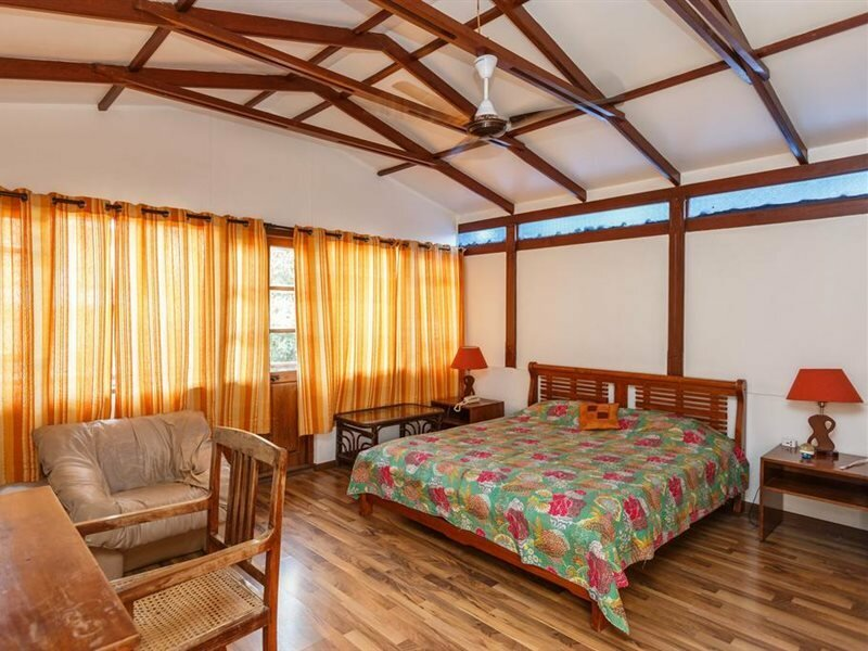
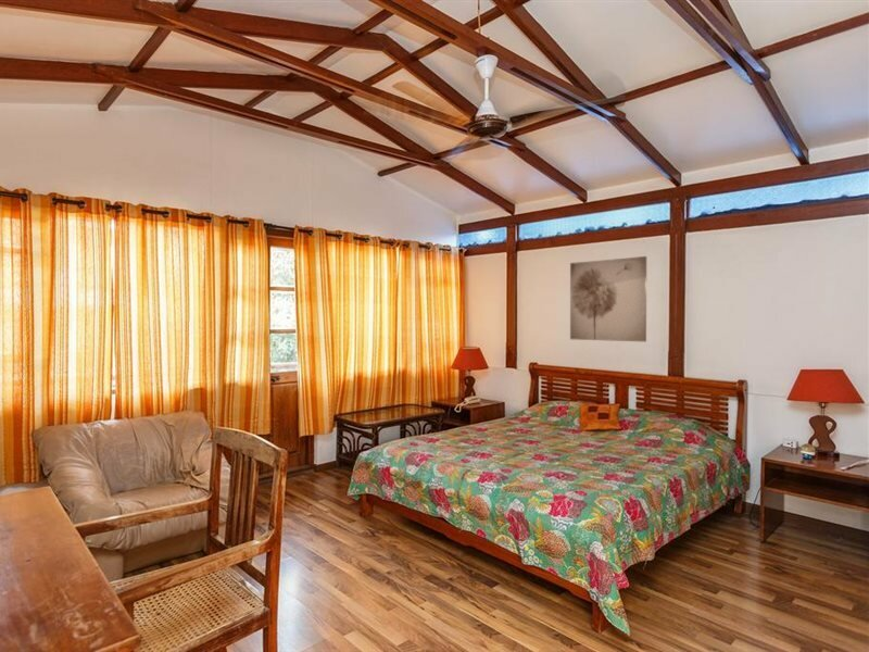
+ wall art [569,255,647,343]
